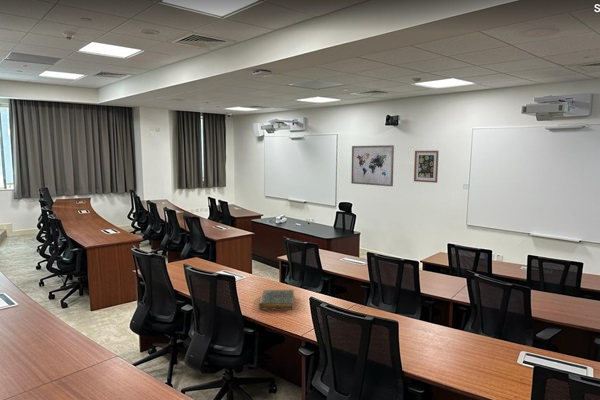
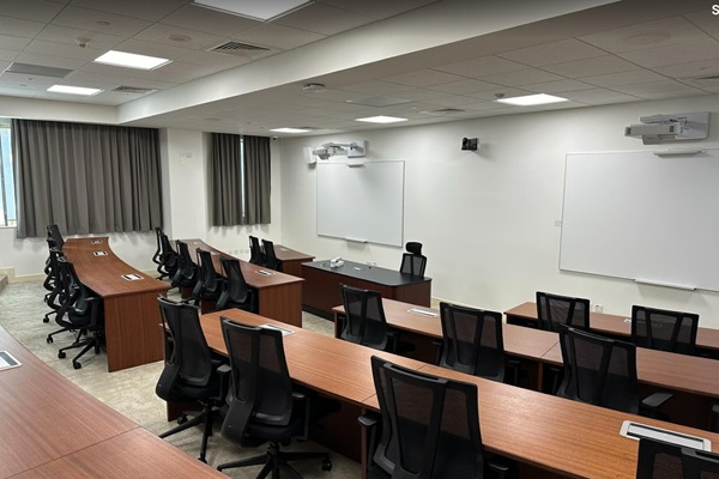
- wall art [413,150,440,184]
- hardback book [258,289,295,310]
- wall art [350,144,395,187]
